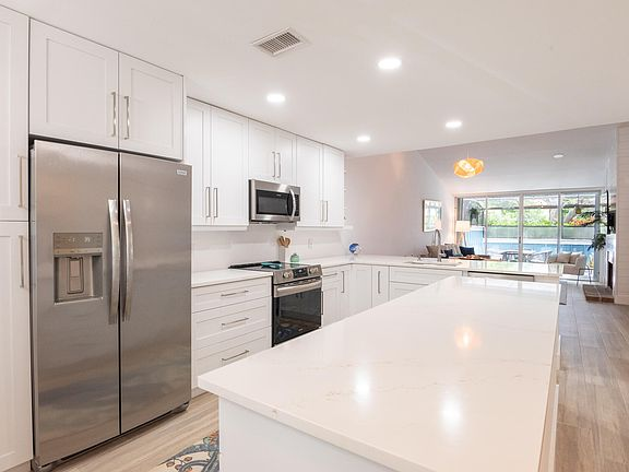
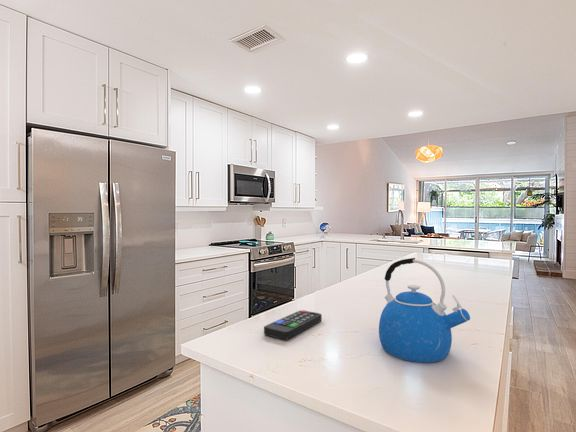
+ kettle [378,257,471,363]
+ remote control [263,309,323,341]
